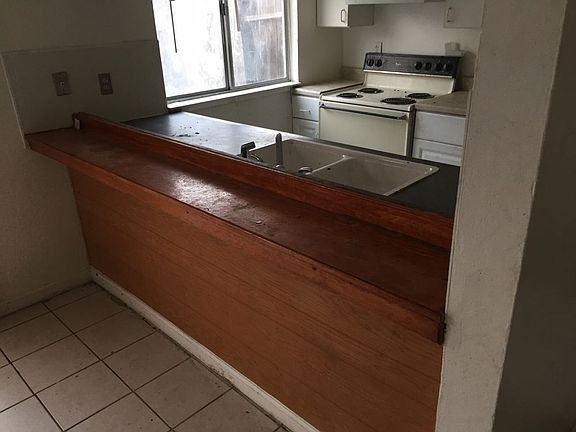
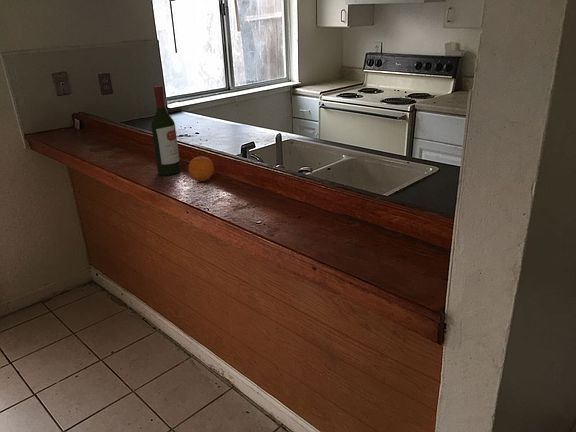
+ fruit [187,156,215,182]
+ wine bottle [150,85,182,176]
